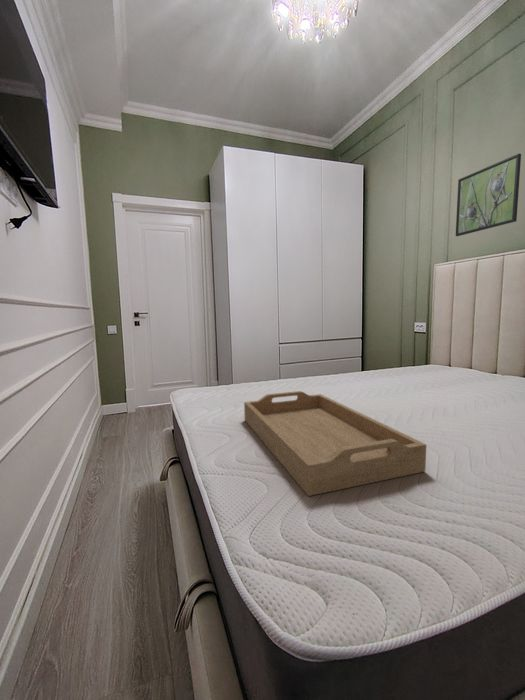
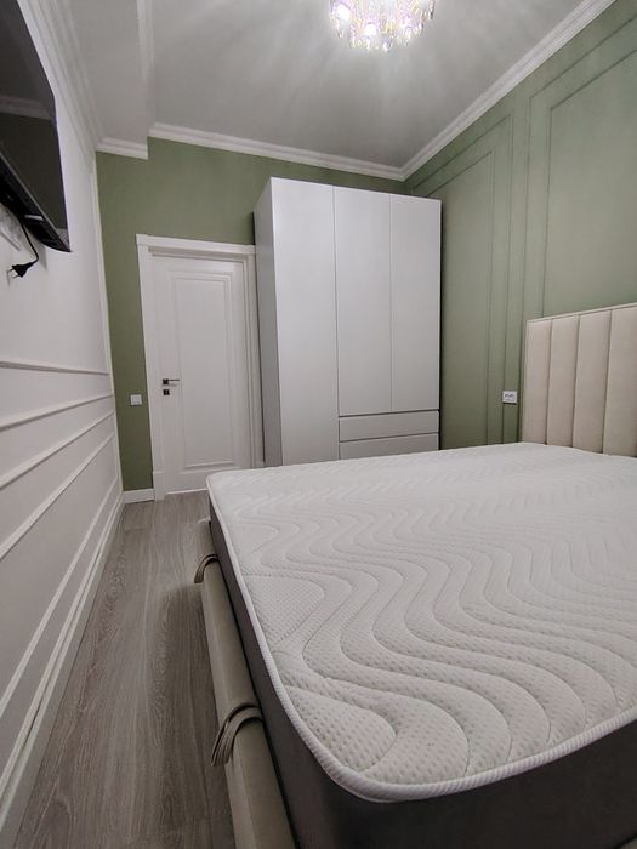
- serving tray [243,390,427,497]
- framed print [455,153,522,237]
